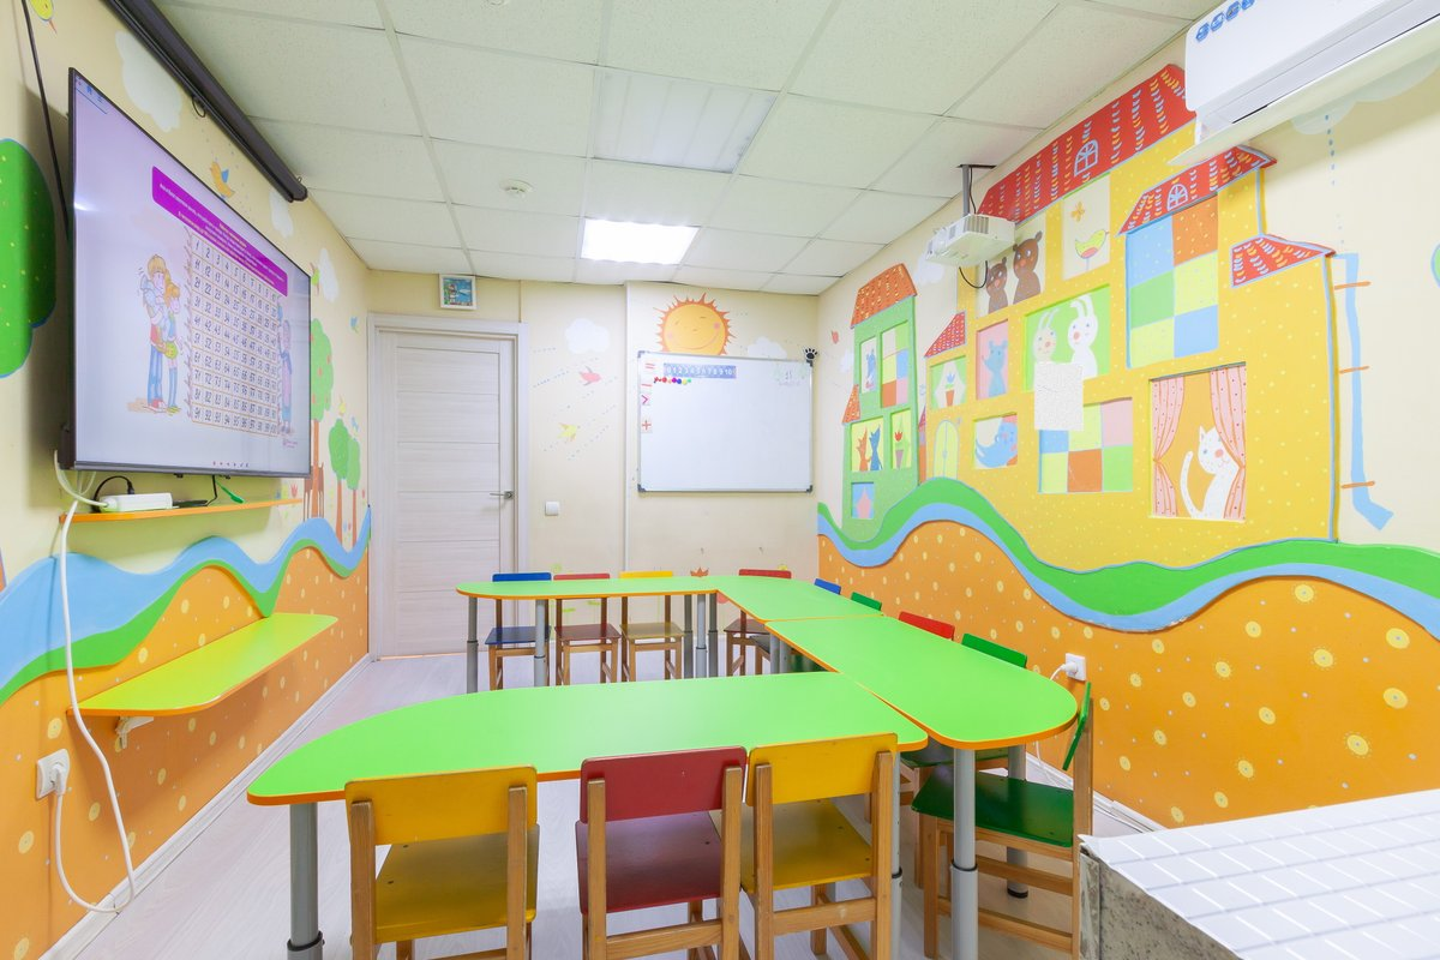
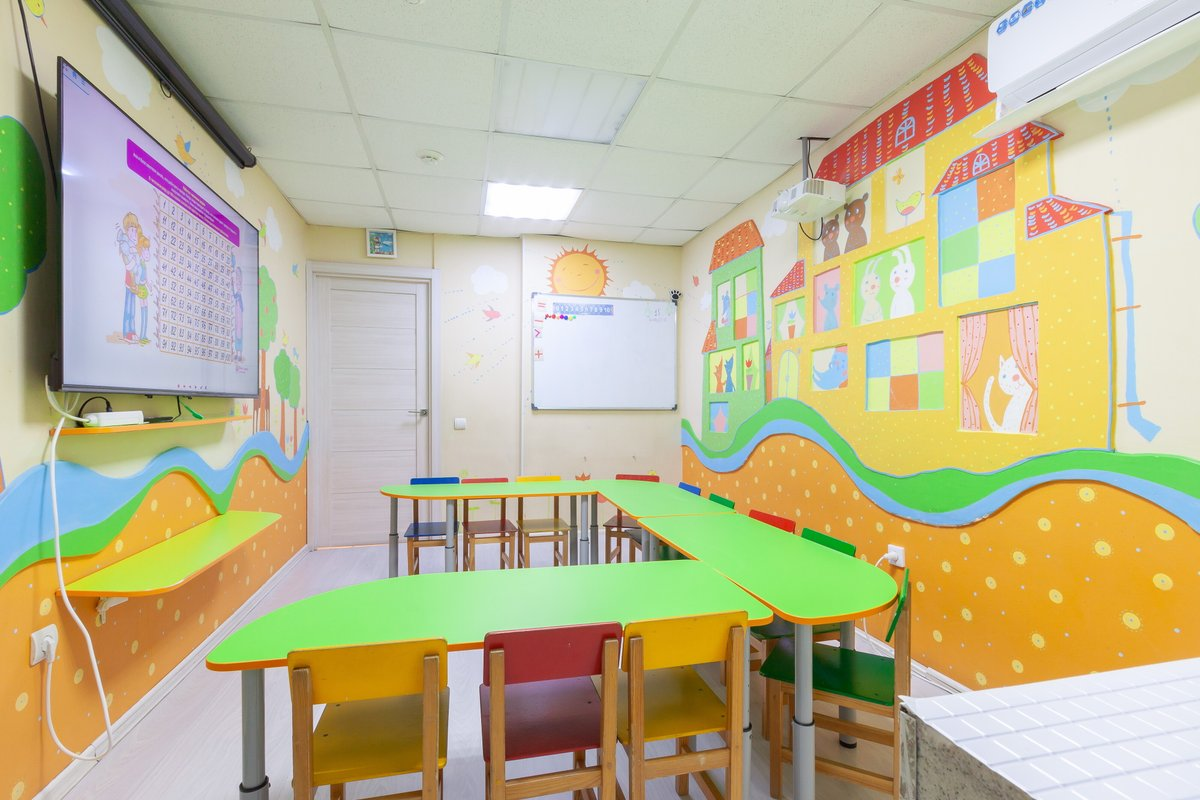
- calendar [1033,360,1084,432]
